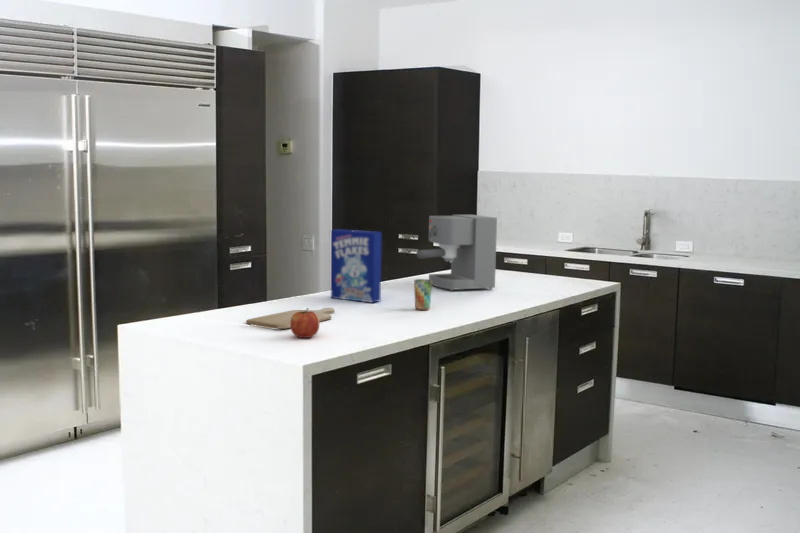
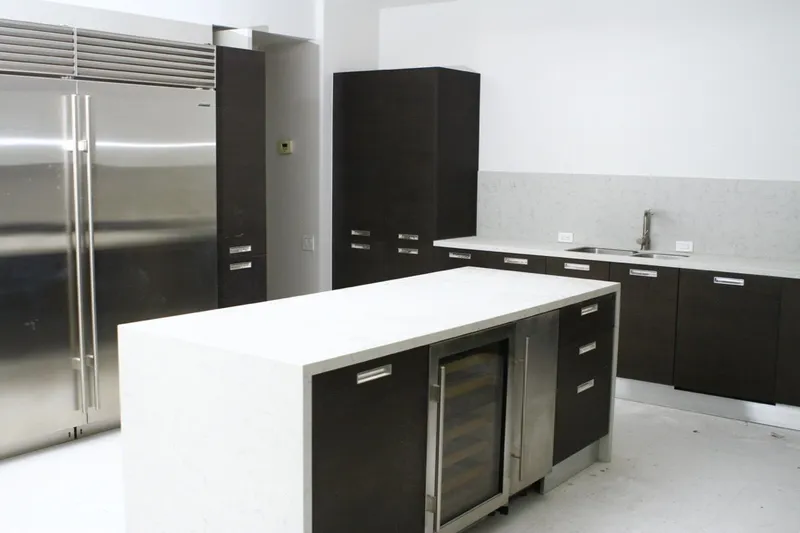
- cereal box [330,228,382,304]
- cup [413,278,433,311]
- fruit [290,307,320,339]
- coffee maker [416,214,498,292]
- chopping board [245,307,335,330]
